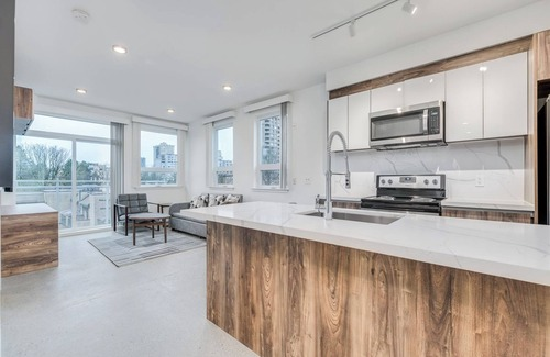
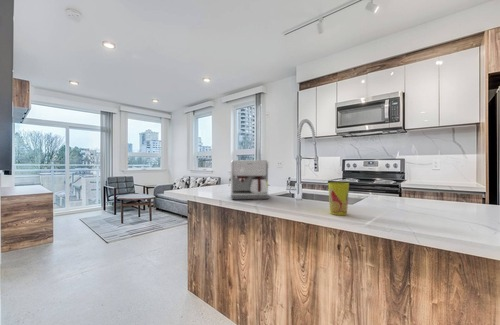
+ coffee maker [228,159,270,200]
+ cup [327,181,350,216]
